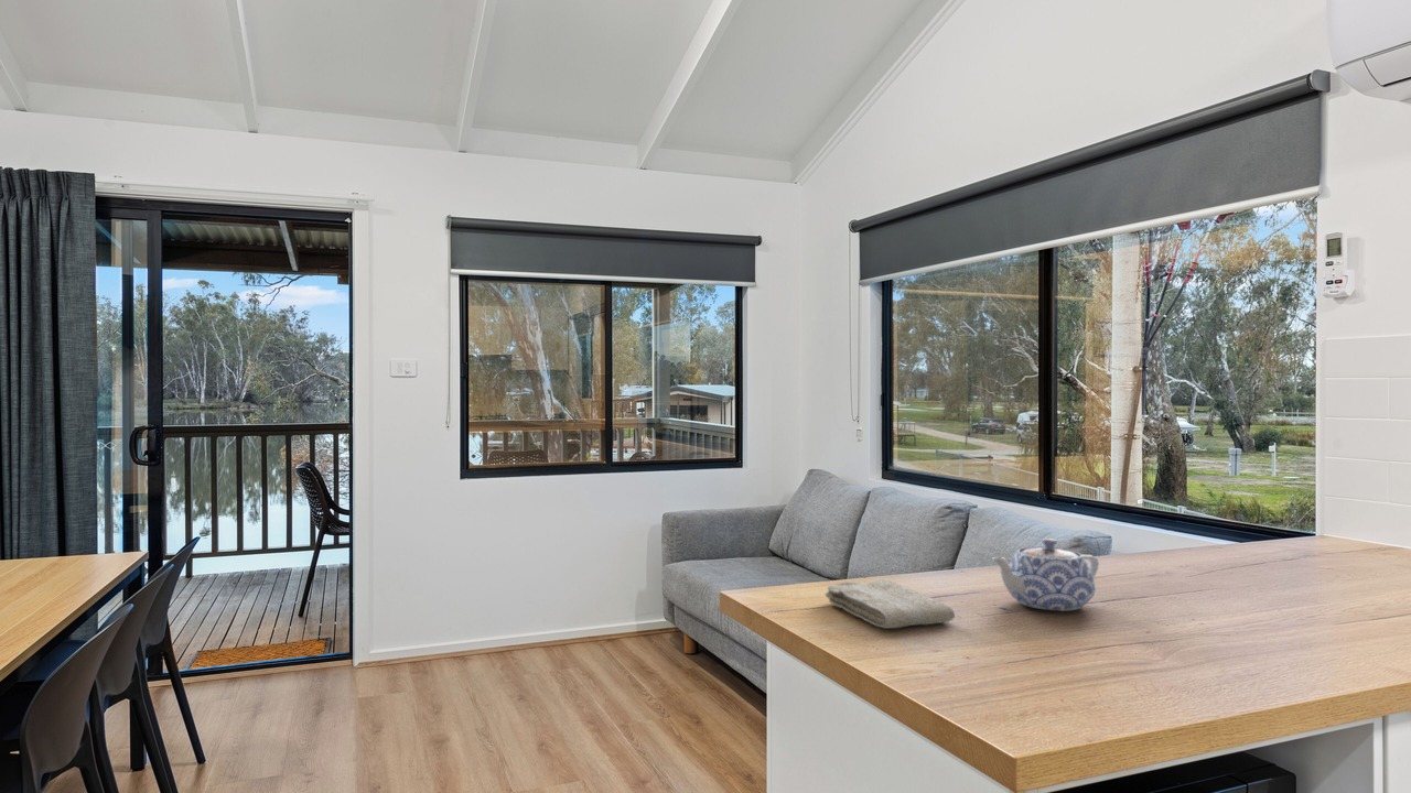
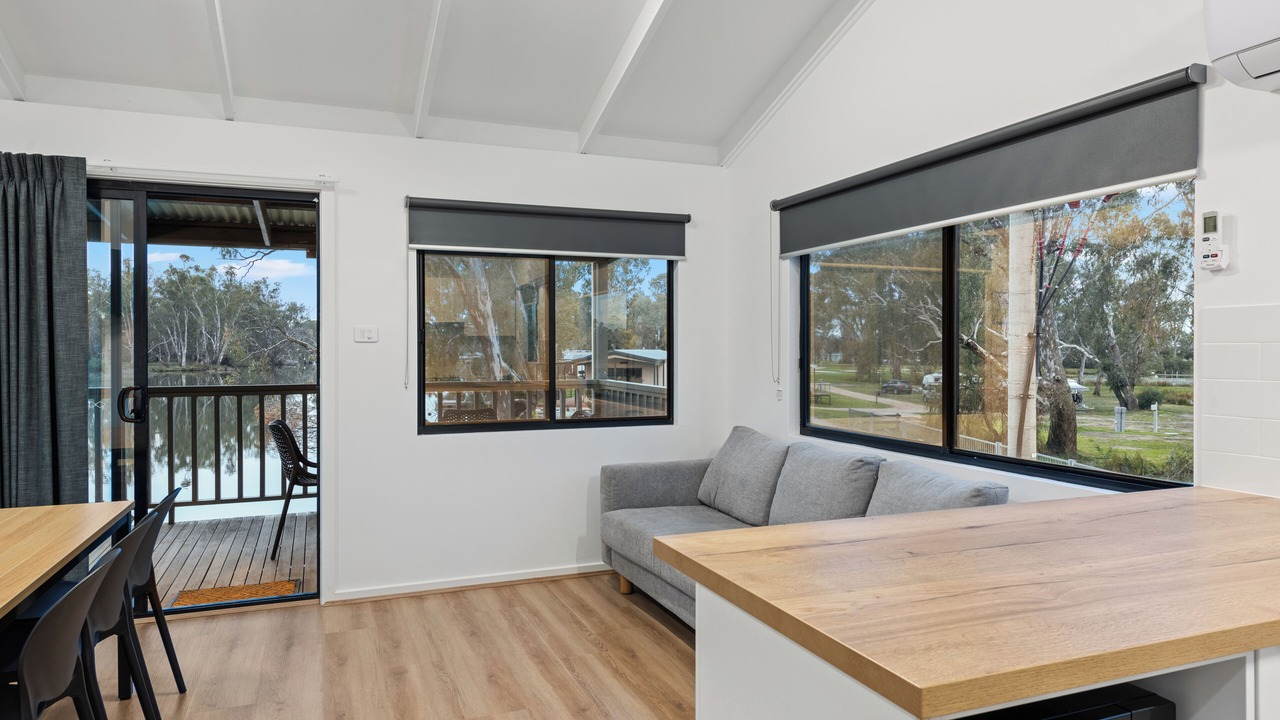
- teapot [991,537,1100,612]
- washcloth [825,578,956,630]
